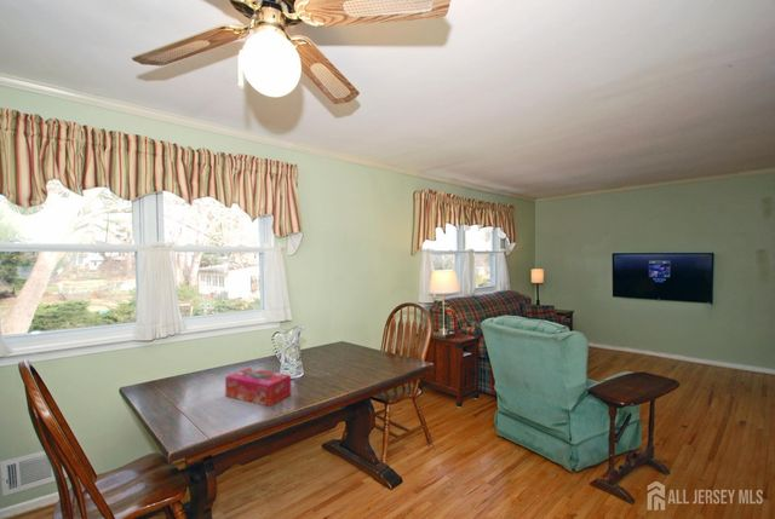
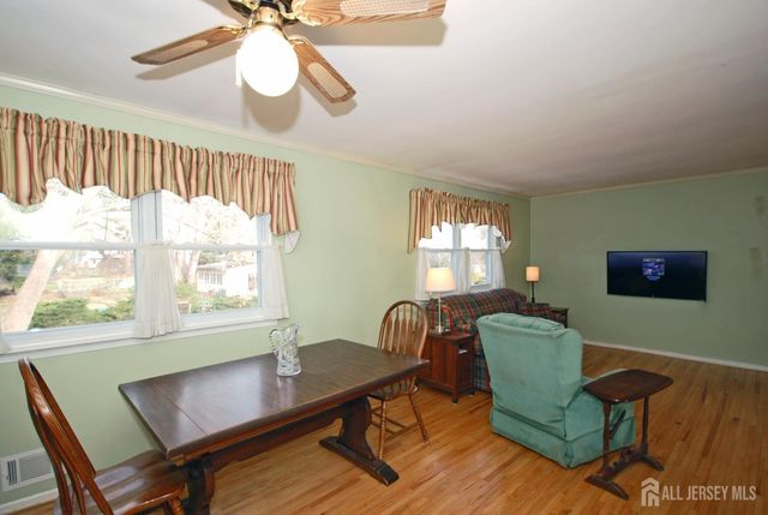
- tissue box [224,367,292,408]
